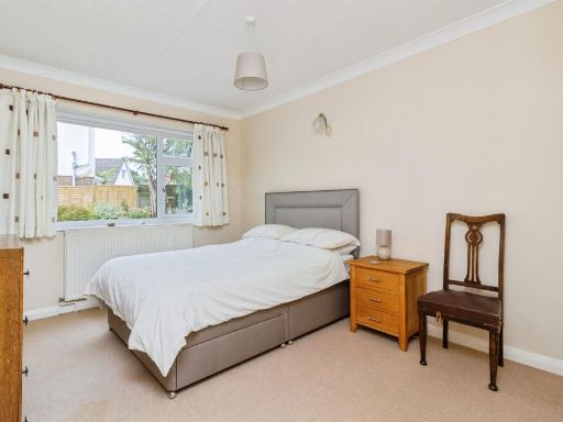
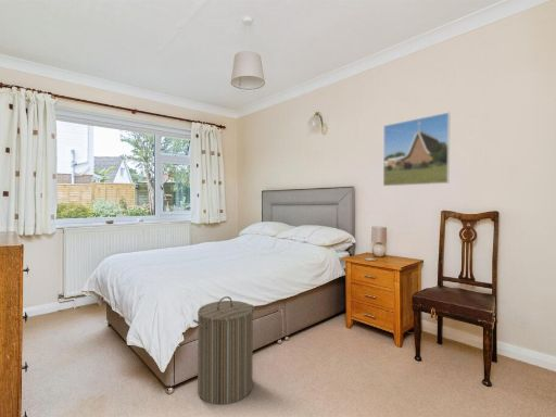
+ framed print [382,111,451,187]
+ laundry hamper [192,295,255,405]
